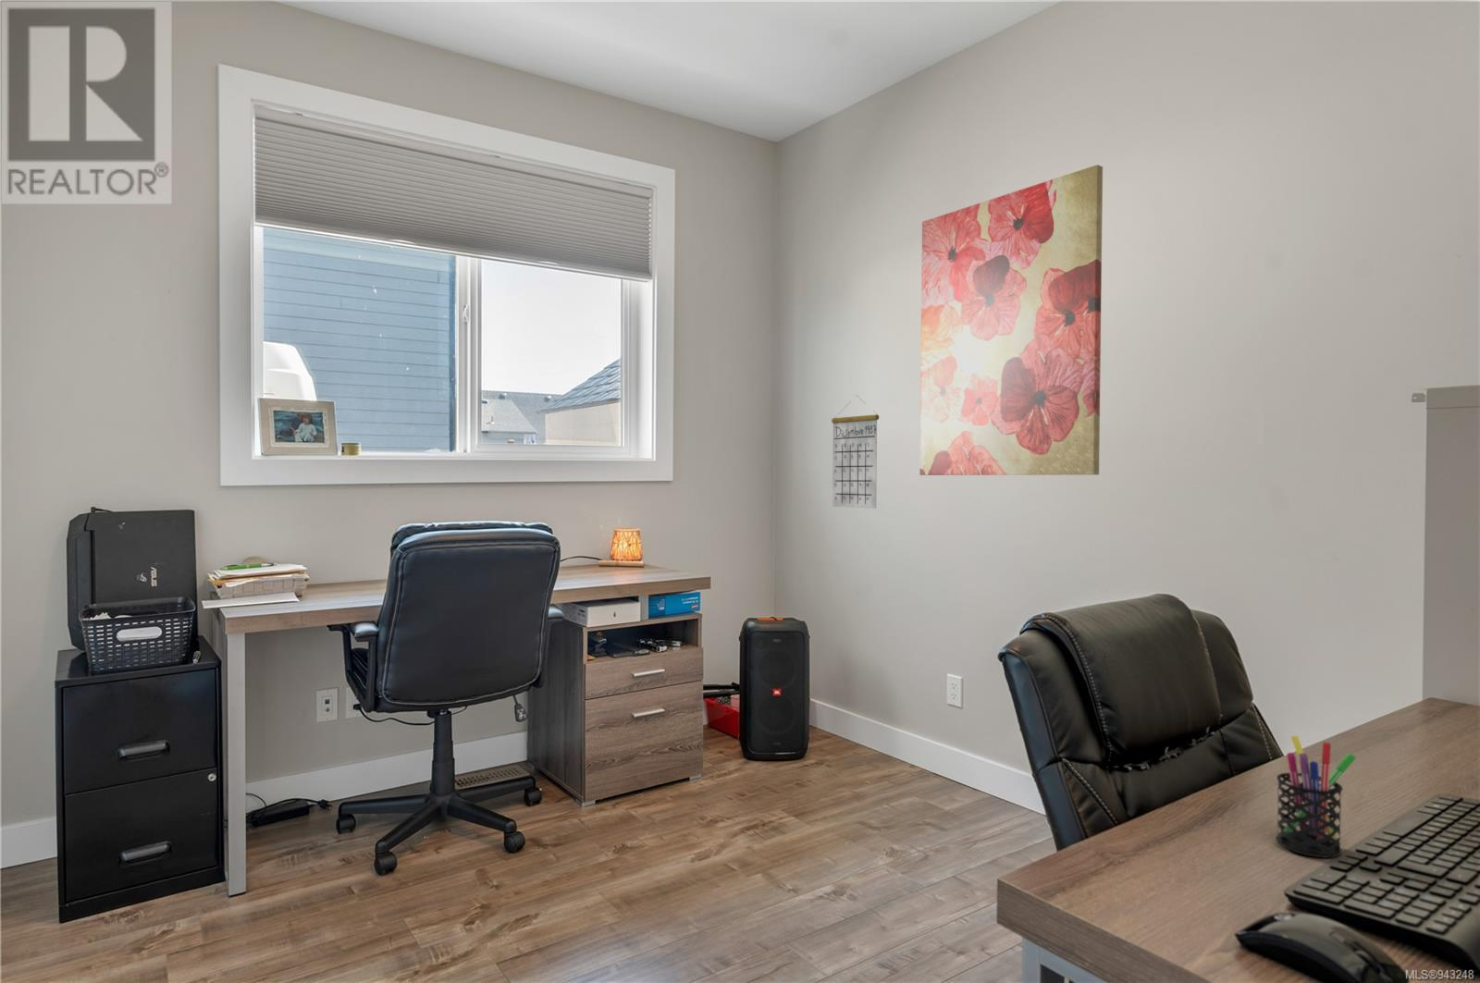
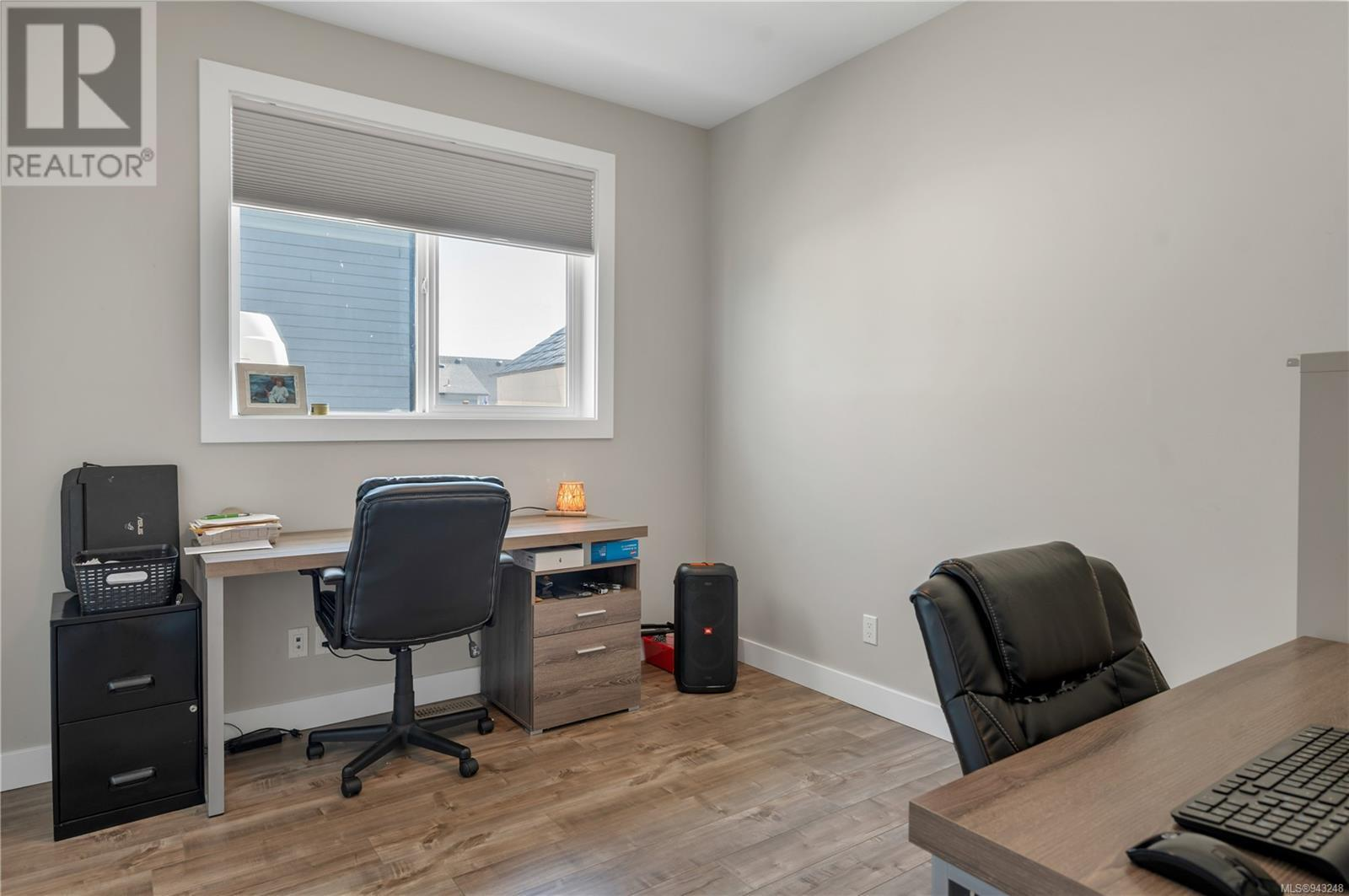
- calendar [831,395,880,509]
- wall art [918,163,1104,476]
- pen holder [1275,734,1357,859]
